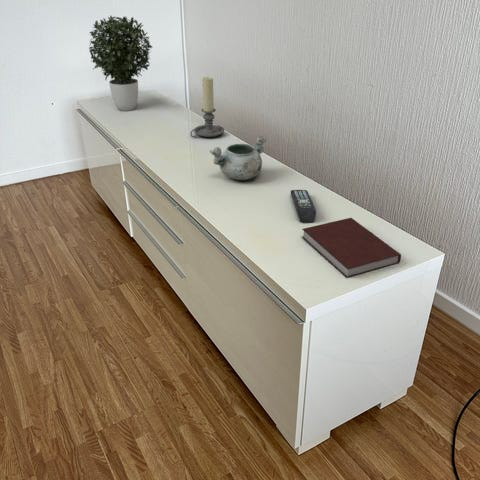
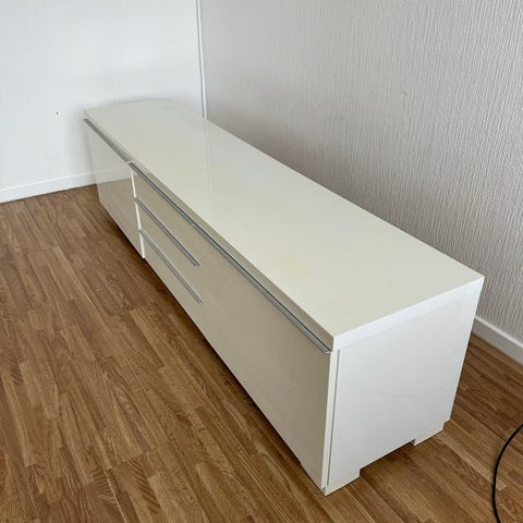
- candle holder [189,76,225,138]
- decorative bowl [209,135,268,181]
- potted plant [88,15,154,112]
- remote control [290,189,317,223]
- notebook [301,217,402,279]
